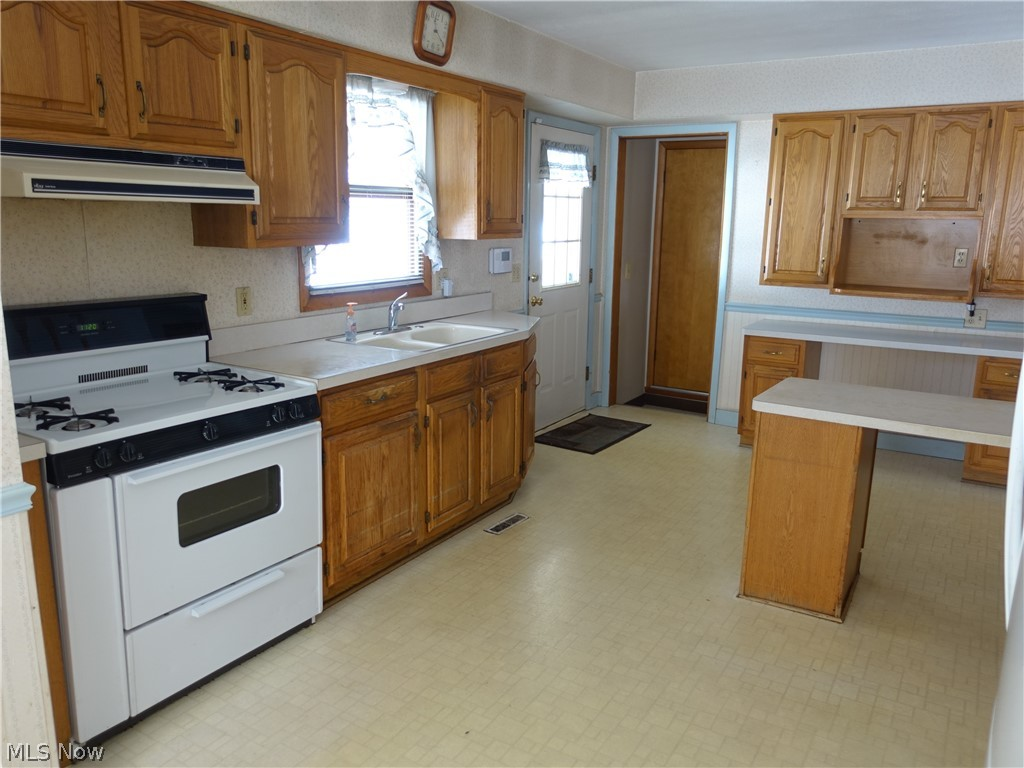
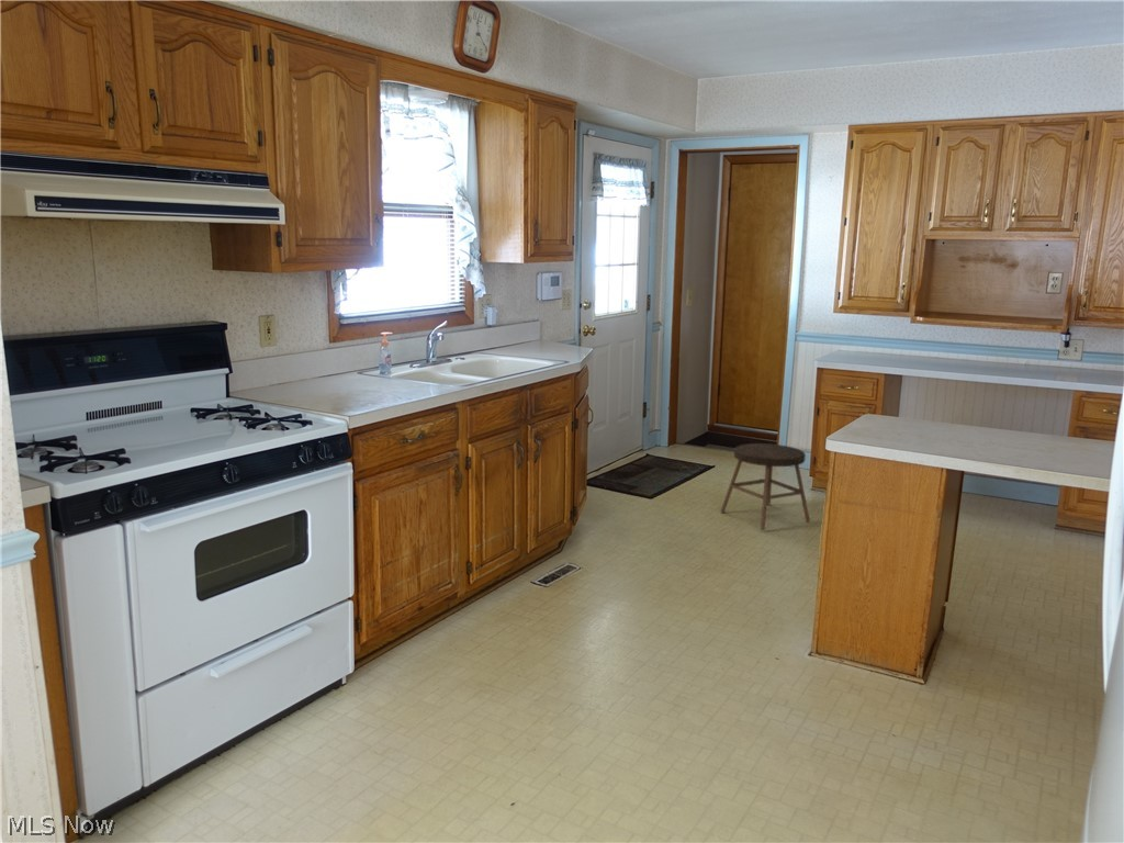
+ stool [719,442,811,531]
